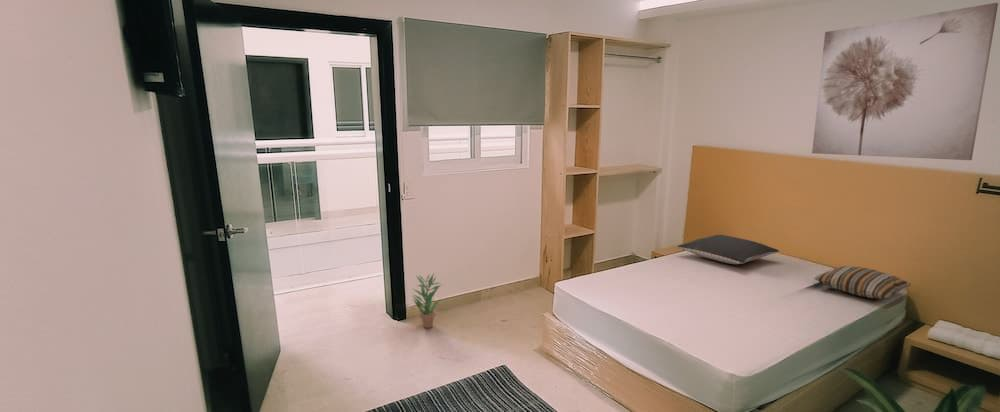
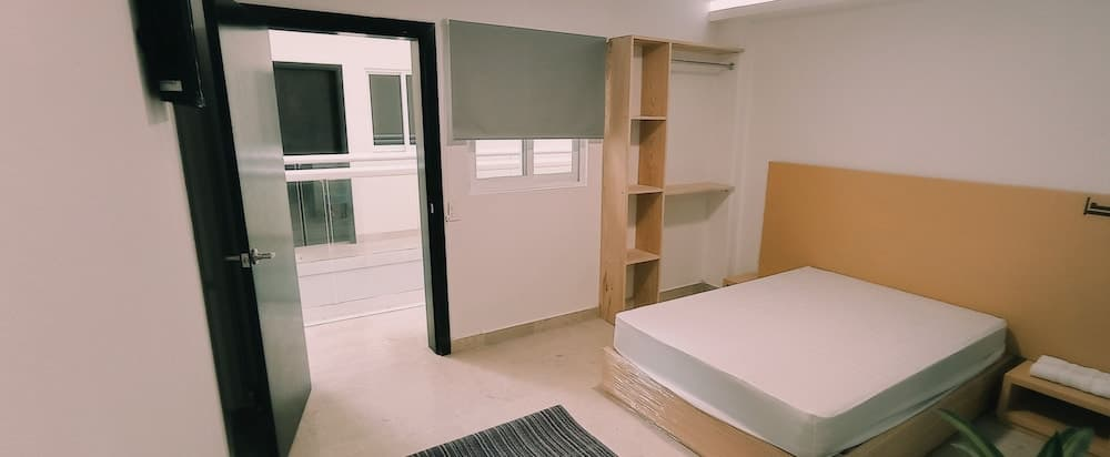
- potted plant [412,273,442,329]
- pillow [676,234,780,265]
- pillow [813,265,912,300]
- wall art [811,2,999,161]
